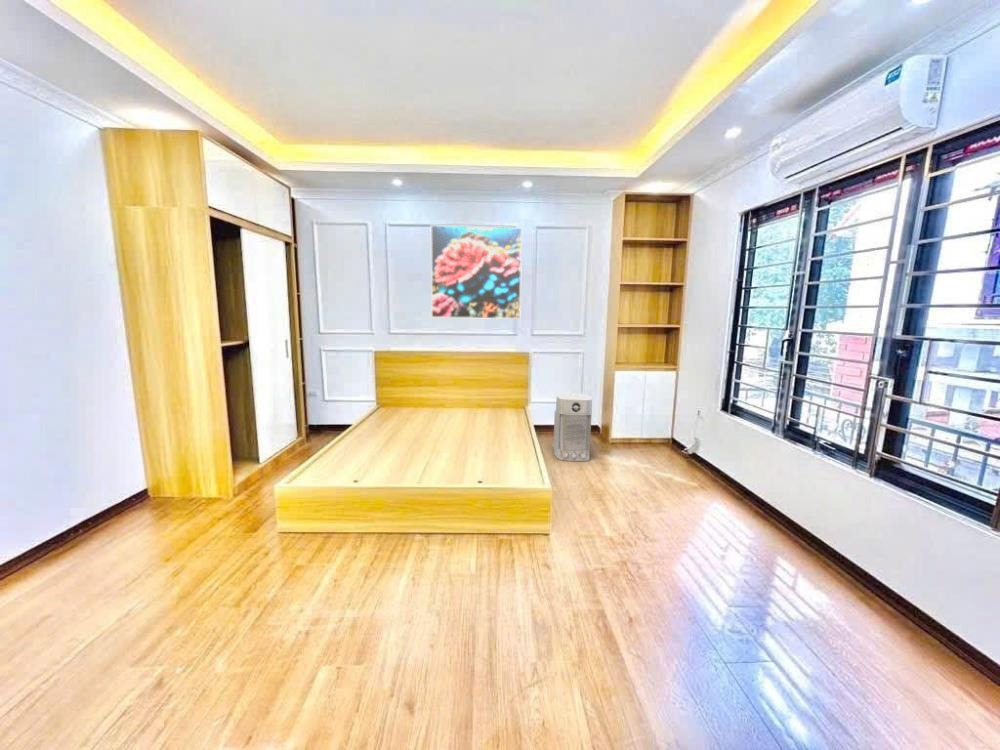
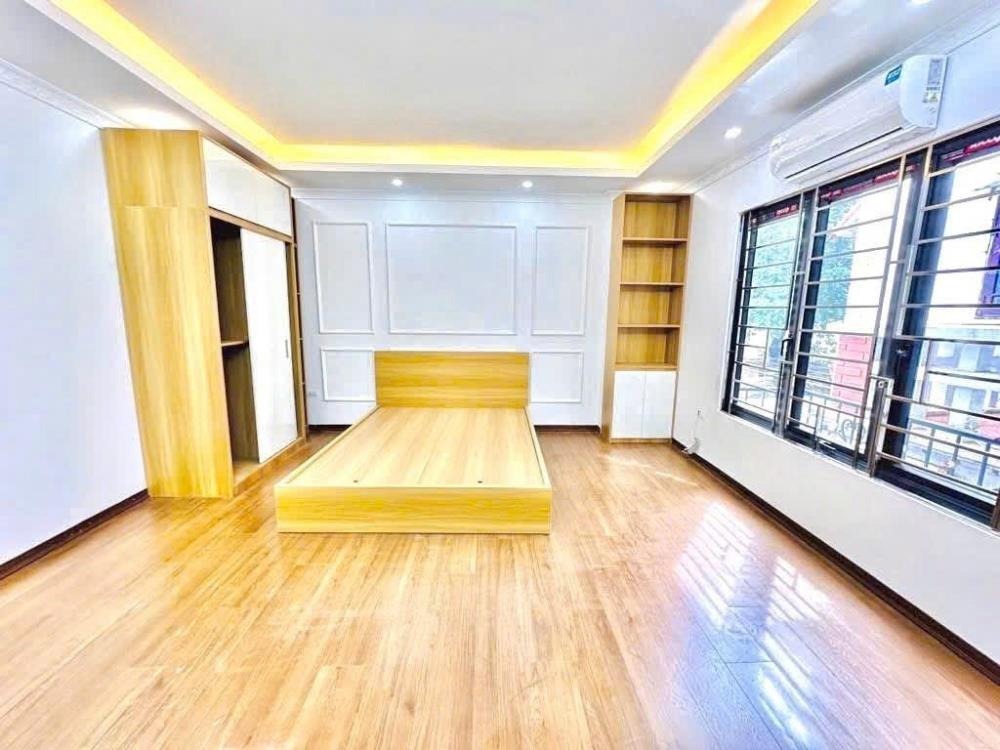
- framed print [430,224,523,320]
- air purifier [552,392,593,462]
